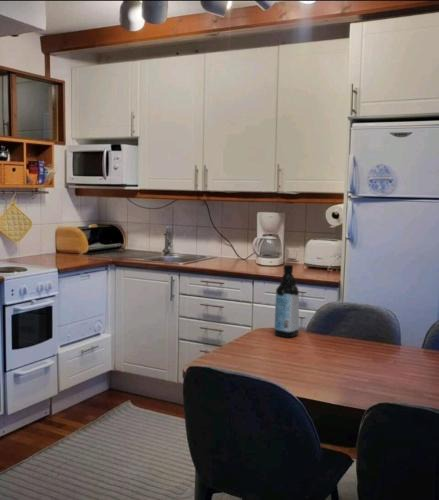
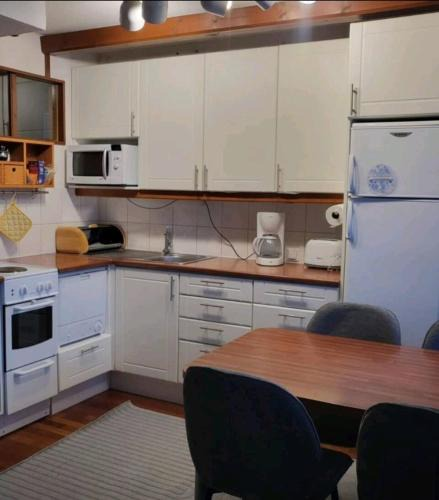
- water bottle [273,264,300,338]
